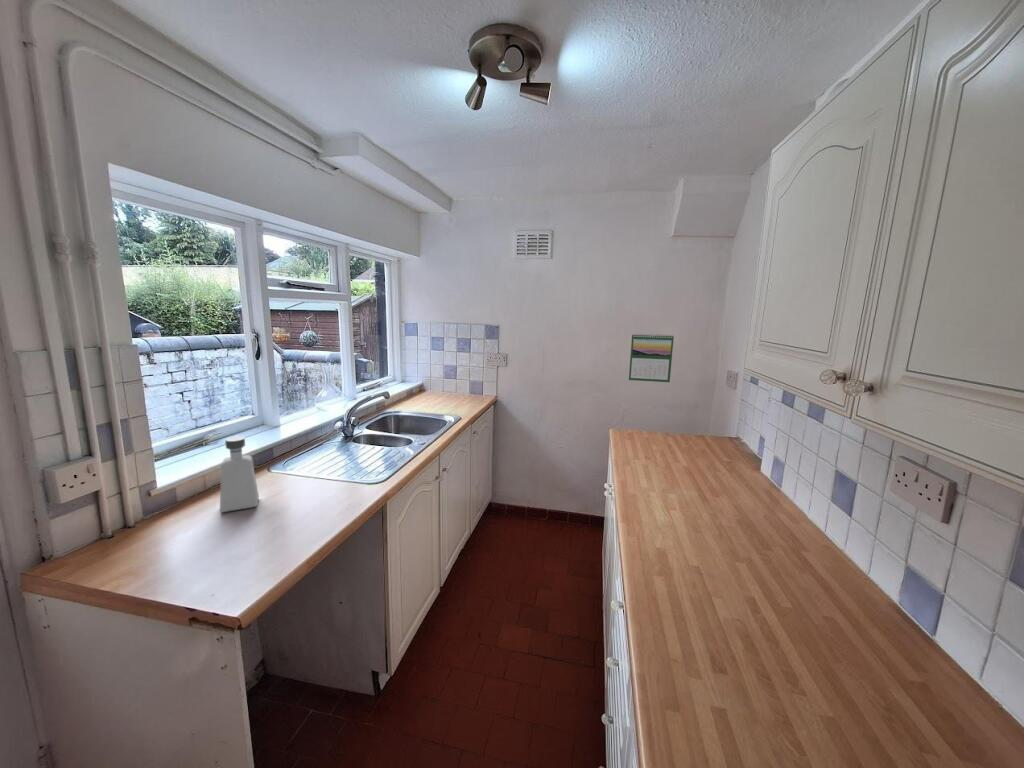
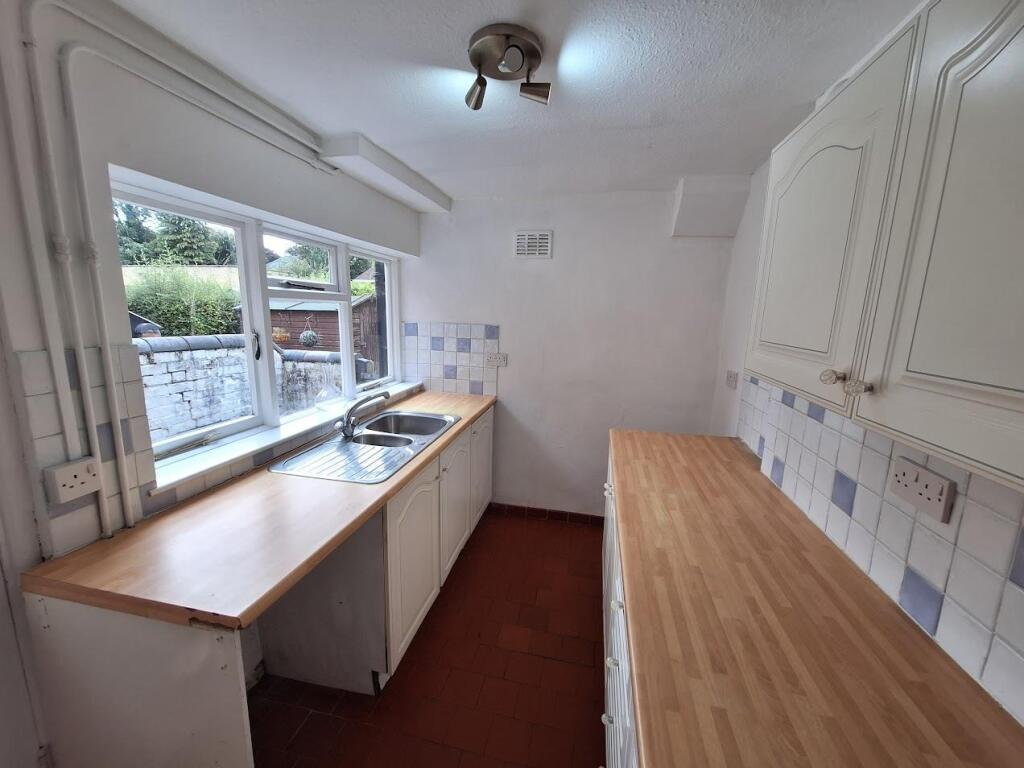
- soap dispenser [219,435,260,513]
- calendar [628,332,675,383]
